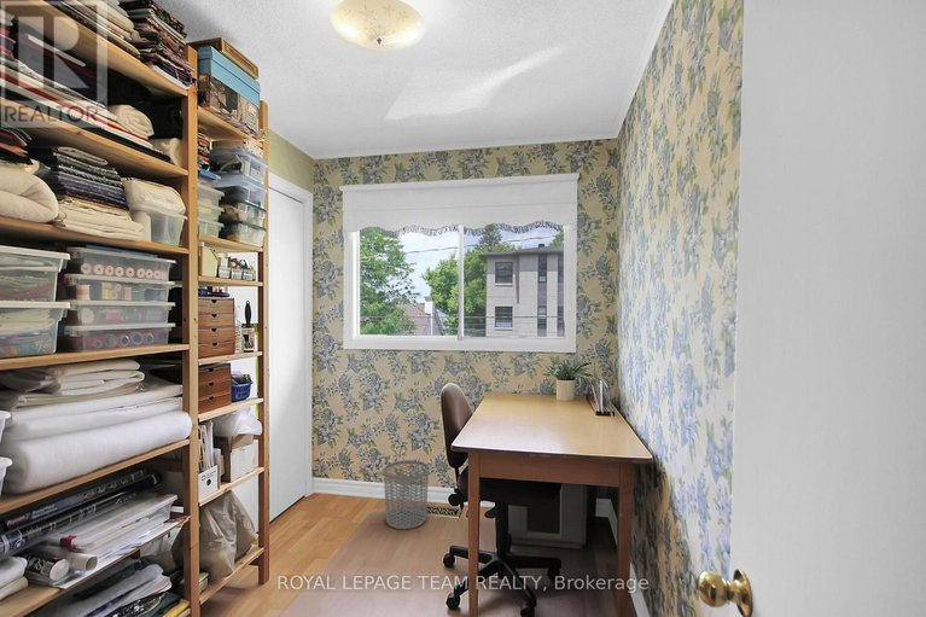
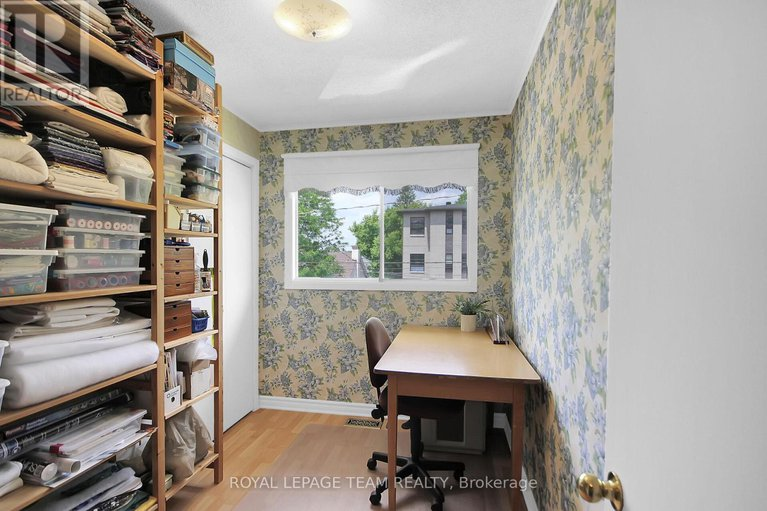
- waste bin [383,459,430,530]
